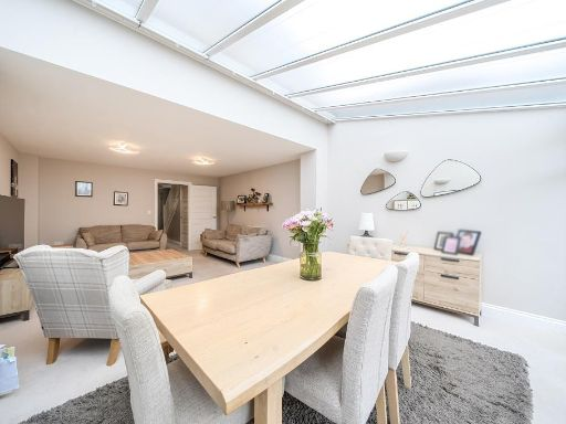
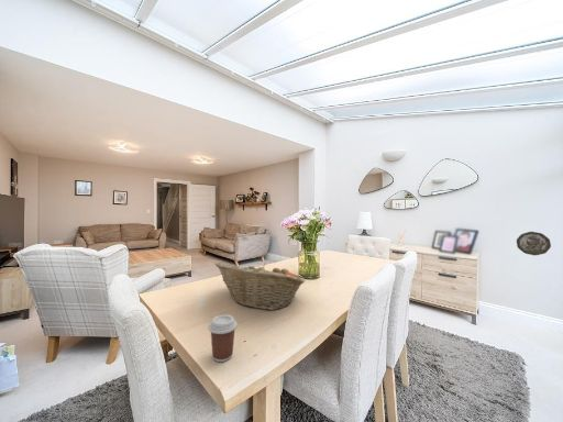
+ fruit basket [214,262,306,311]
+ coffee cup [208,313,239,363]
+ decorative plate [516,231,552,256]
